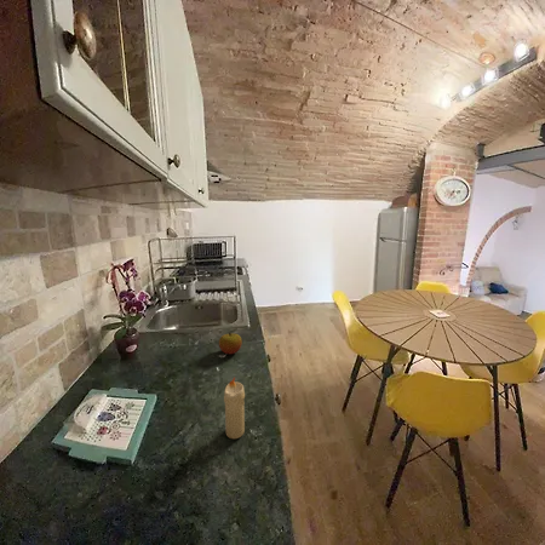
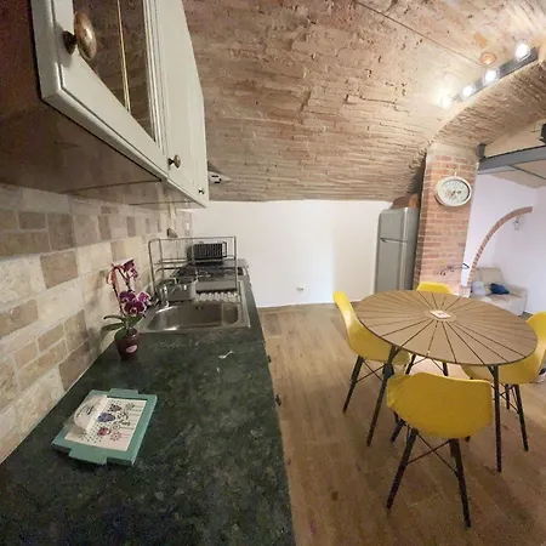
- candle [223,377,246,440]
- apple [218,332,243,355]
